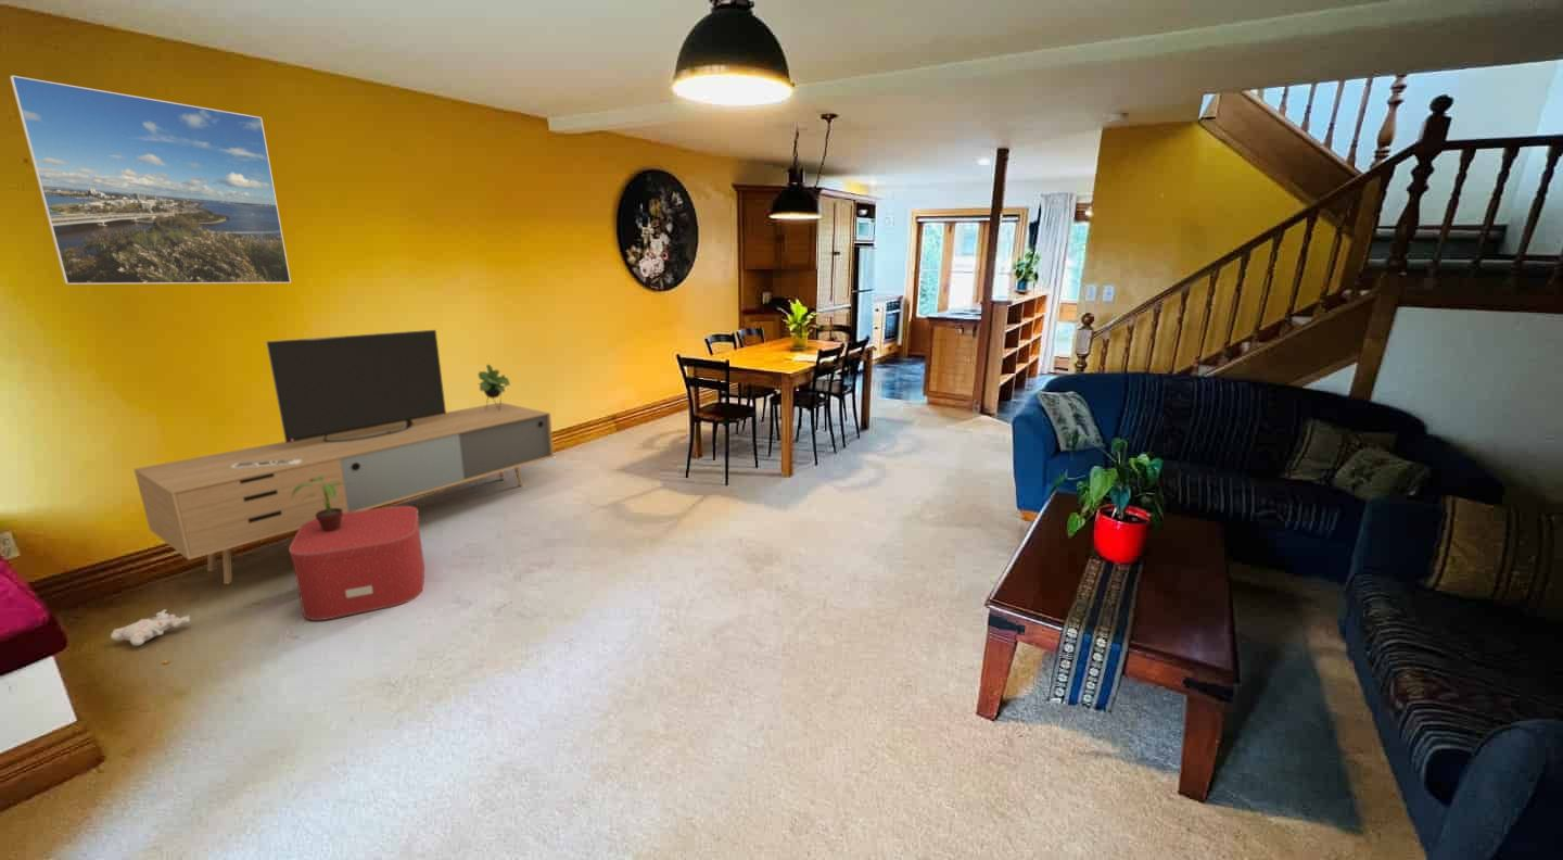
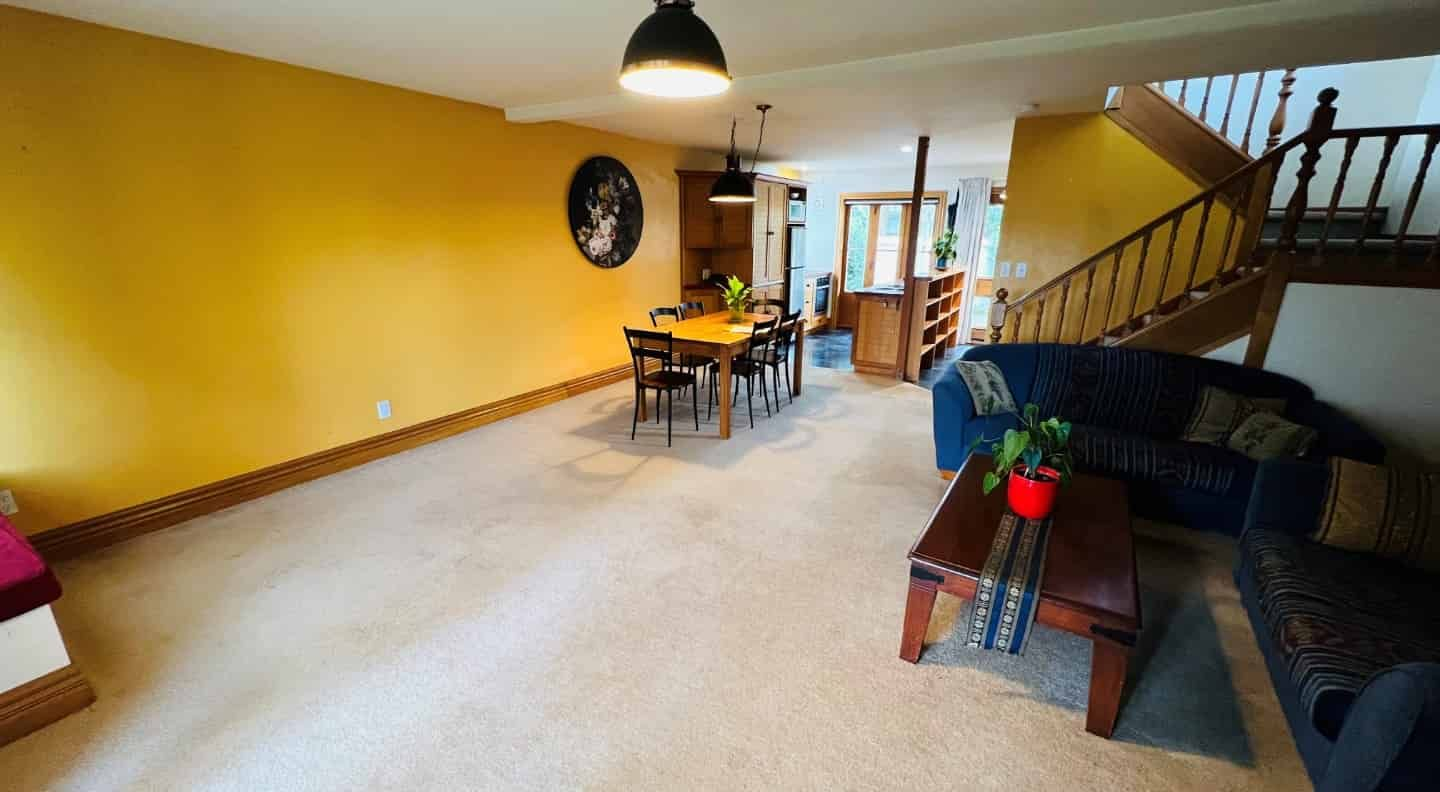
- storage box [288,505,425,621]
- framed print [9,74,292,286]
- plush toy [110,609,191,665]
- potted plant [292,477,348,532]
- media console [134,329,555,585]
